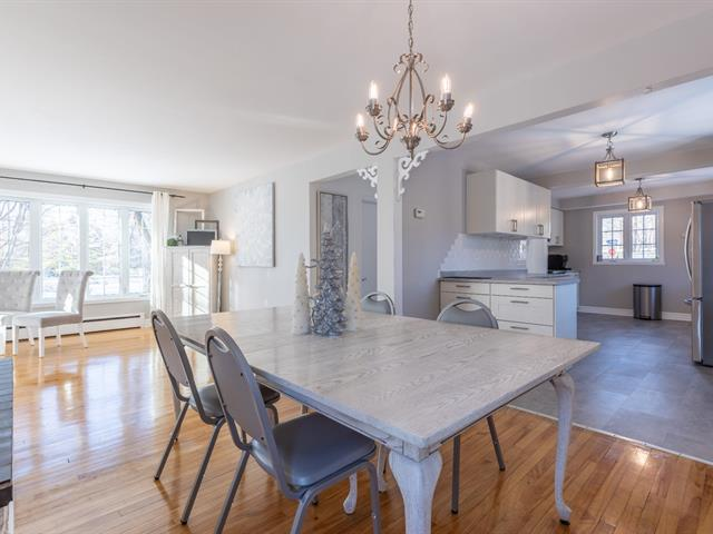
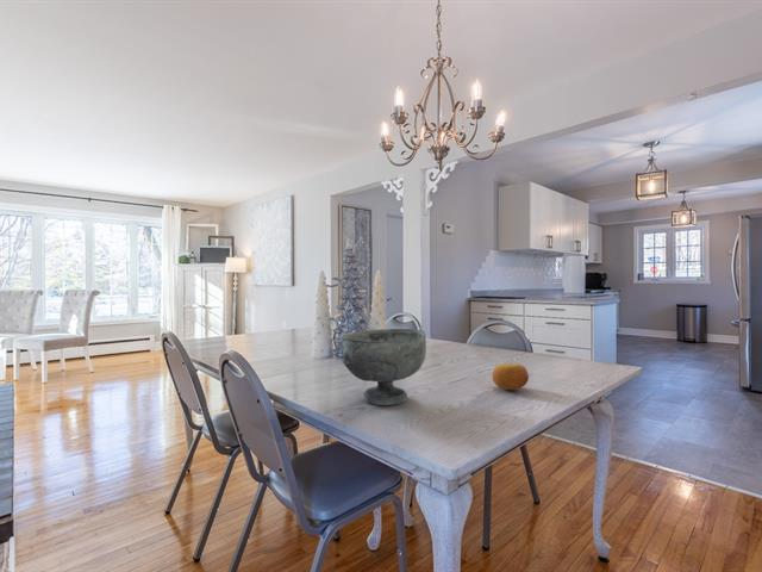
+ fruit [491,362,530,391]
+ decorative bowl [339,328,427,406]
